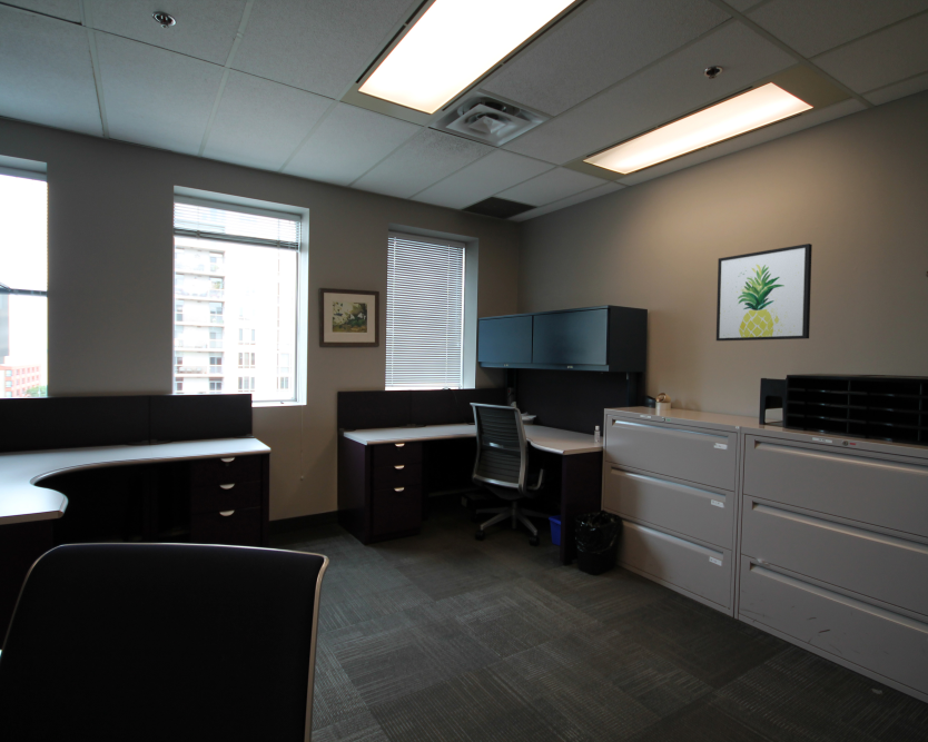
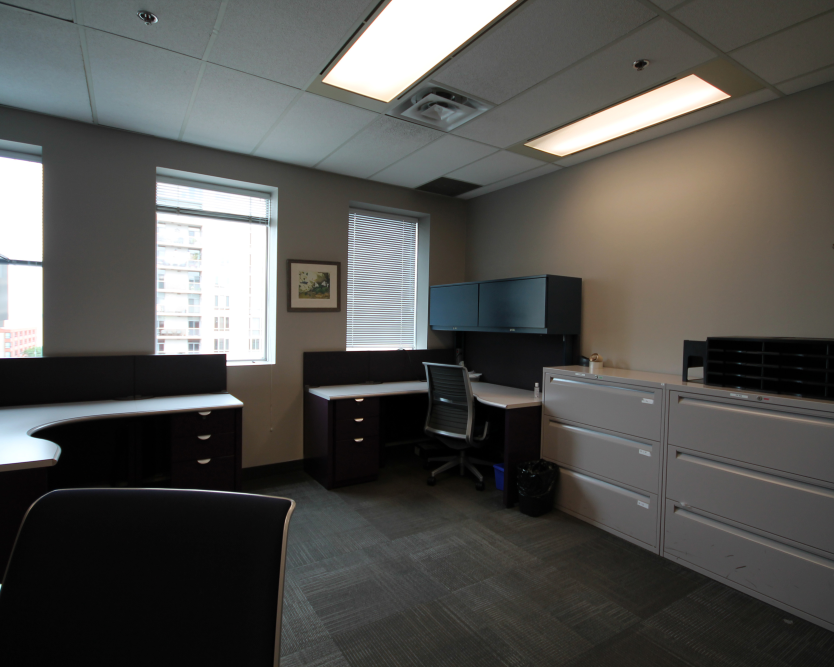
- wall art [715,243,813,342]
